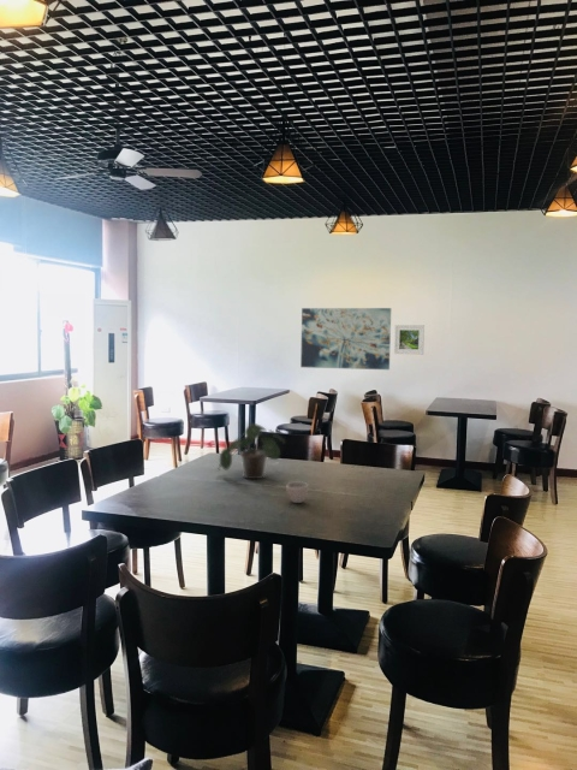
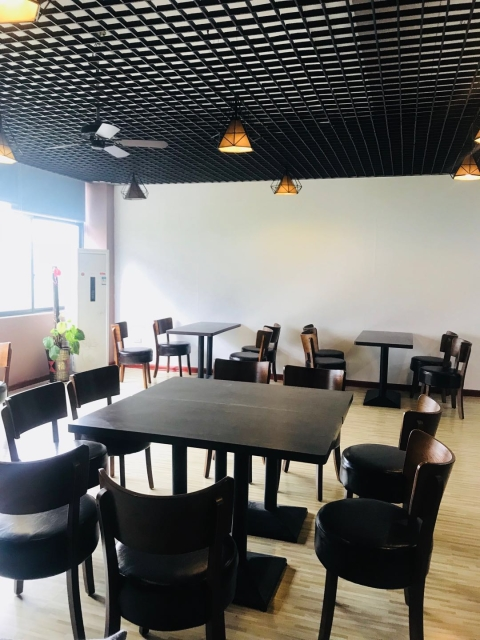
- potted plant [216,422,287,480]
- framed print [393,324,426,356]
- cup [285,480,310,504]
- wall art [299,307,392,371]
